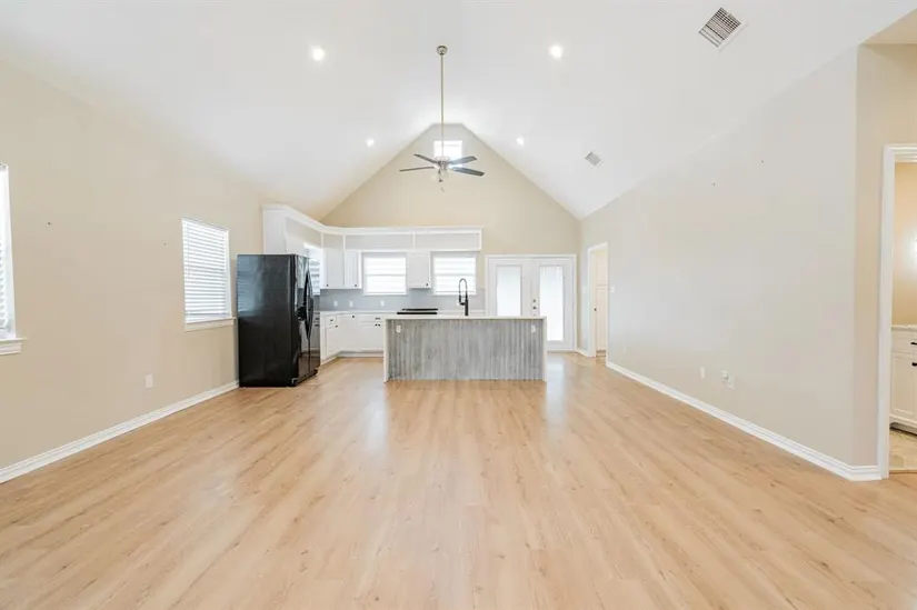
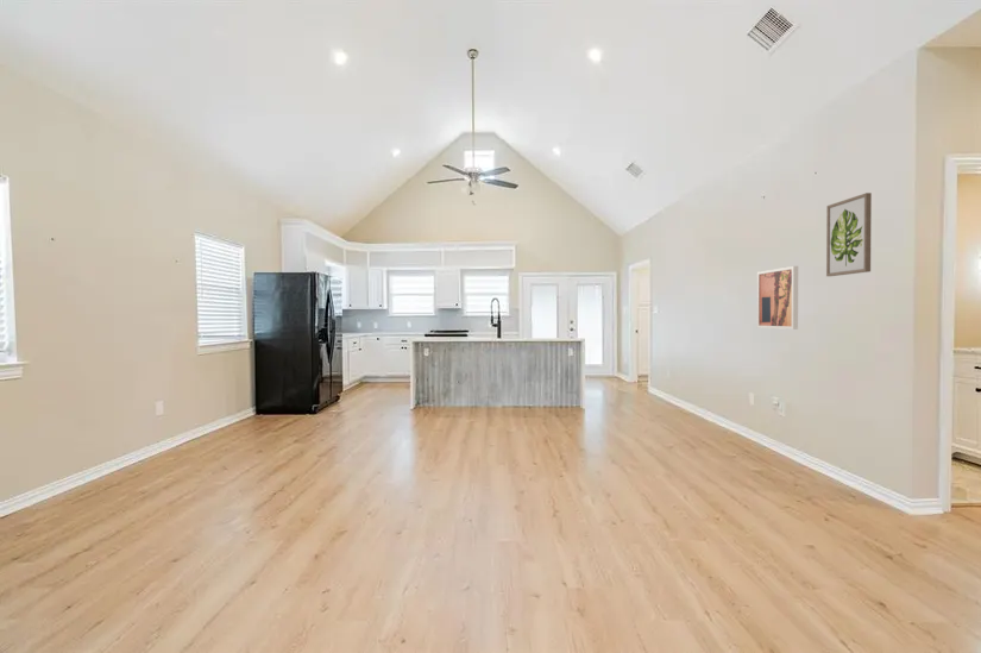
+ wall art [825,191,873,277]
+ wall art [756,265,799,331]
